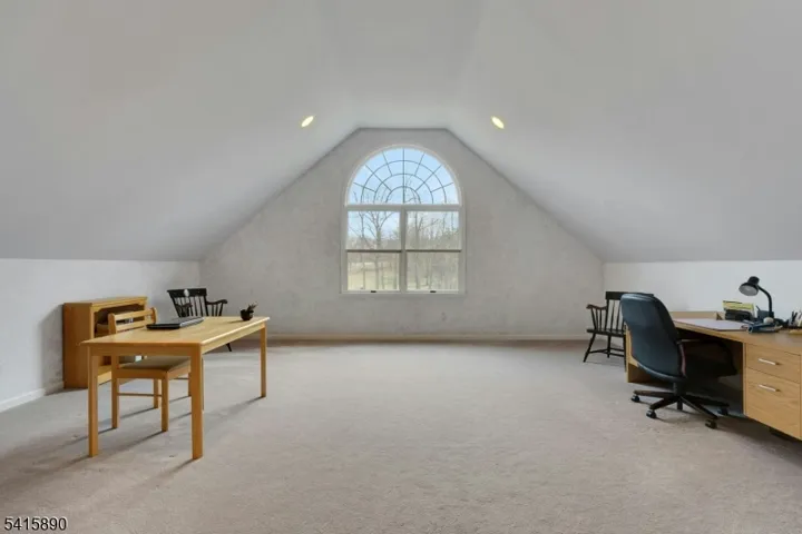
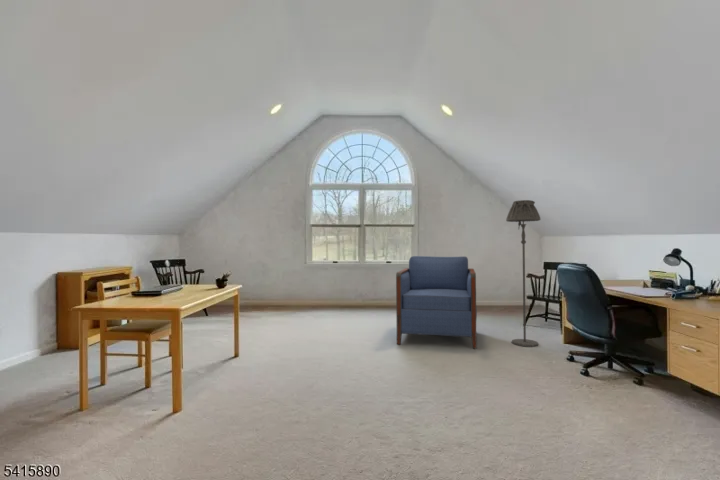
+ floor lamp [505,199,542,348]
+ armchair [395,255,478,350]
